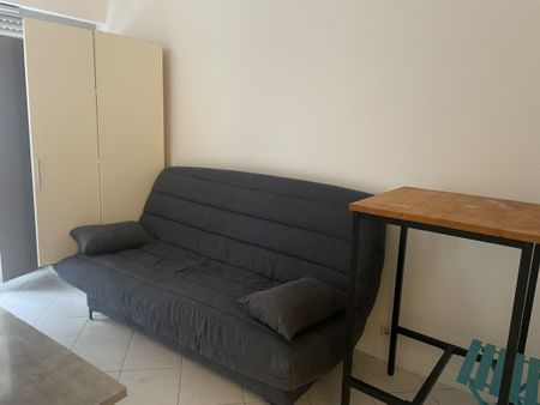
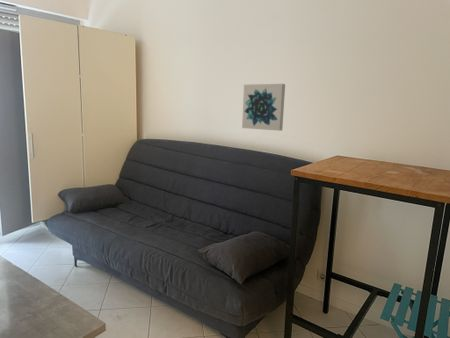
+ wall art [241,83,286,132]
